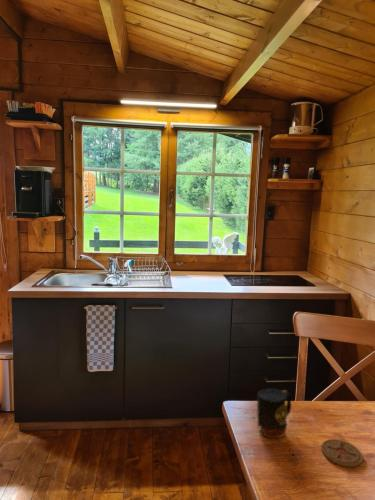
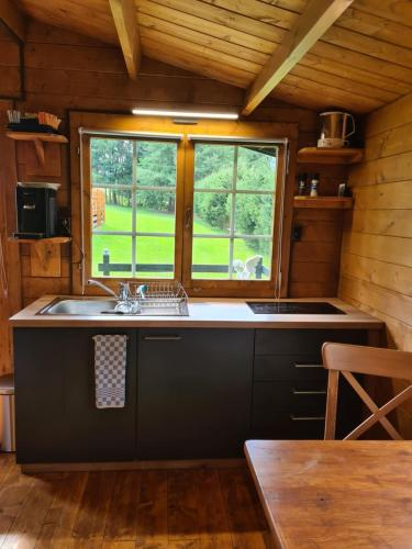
- coaster [321,438,364,468]
- mug [256,387,293,439]
